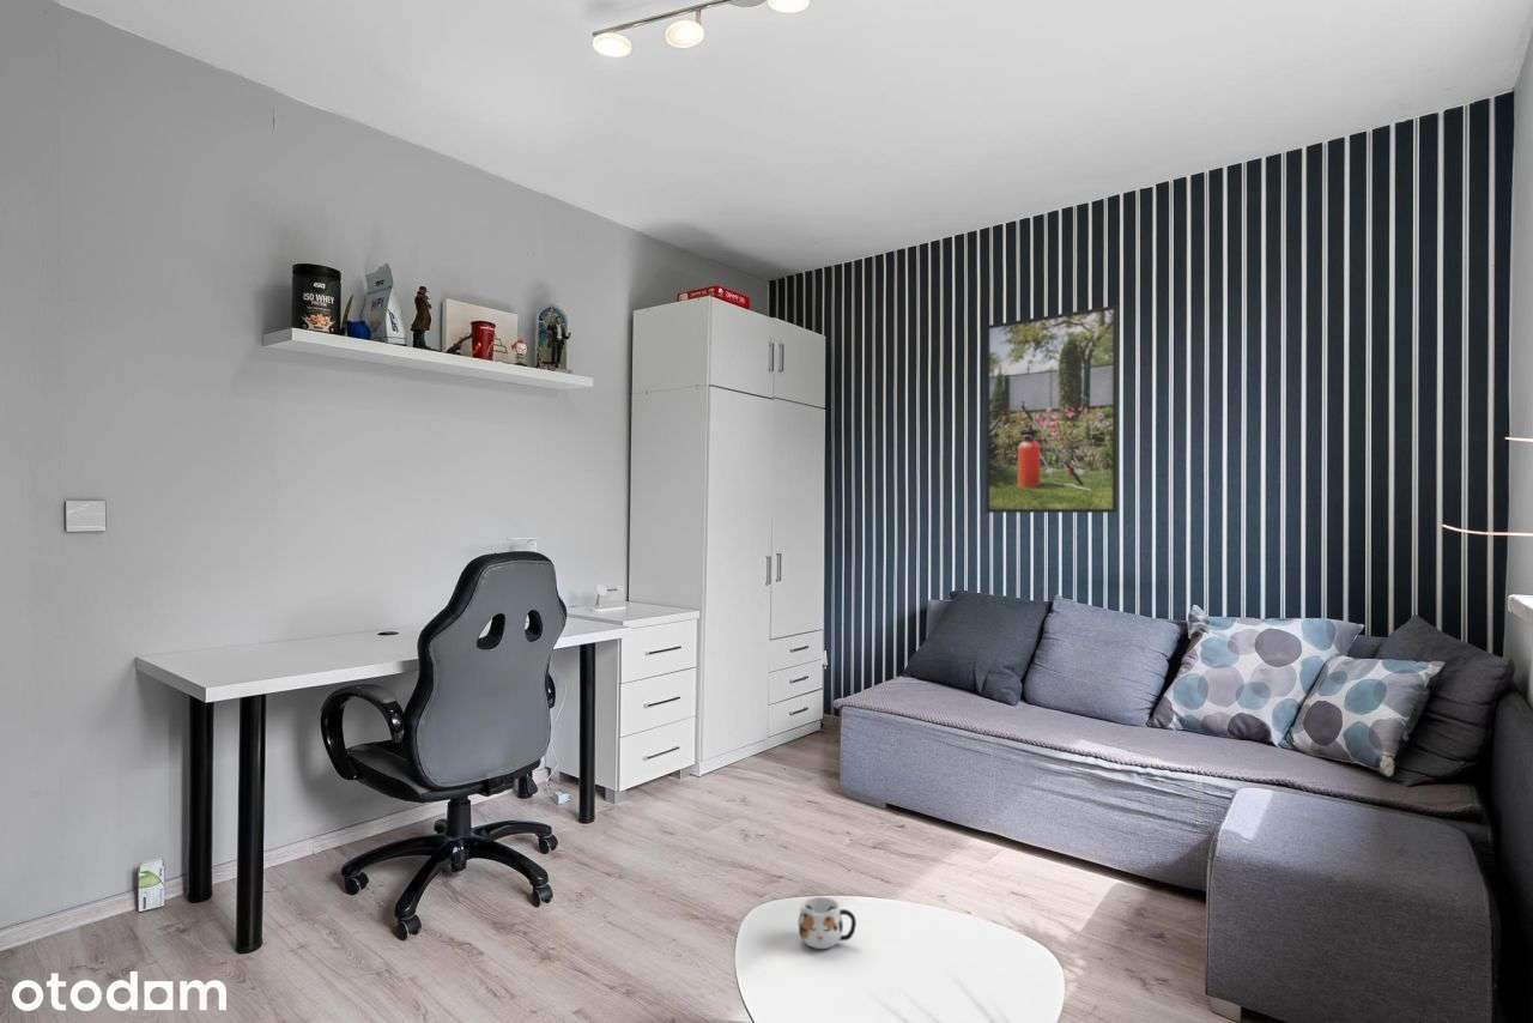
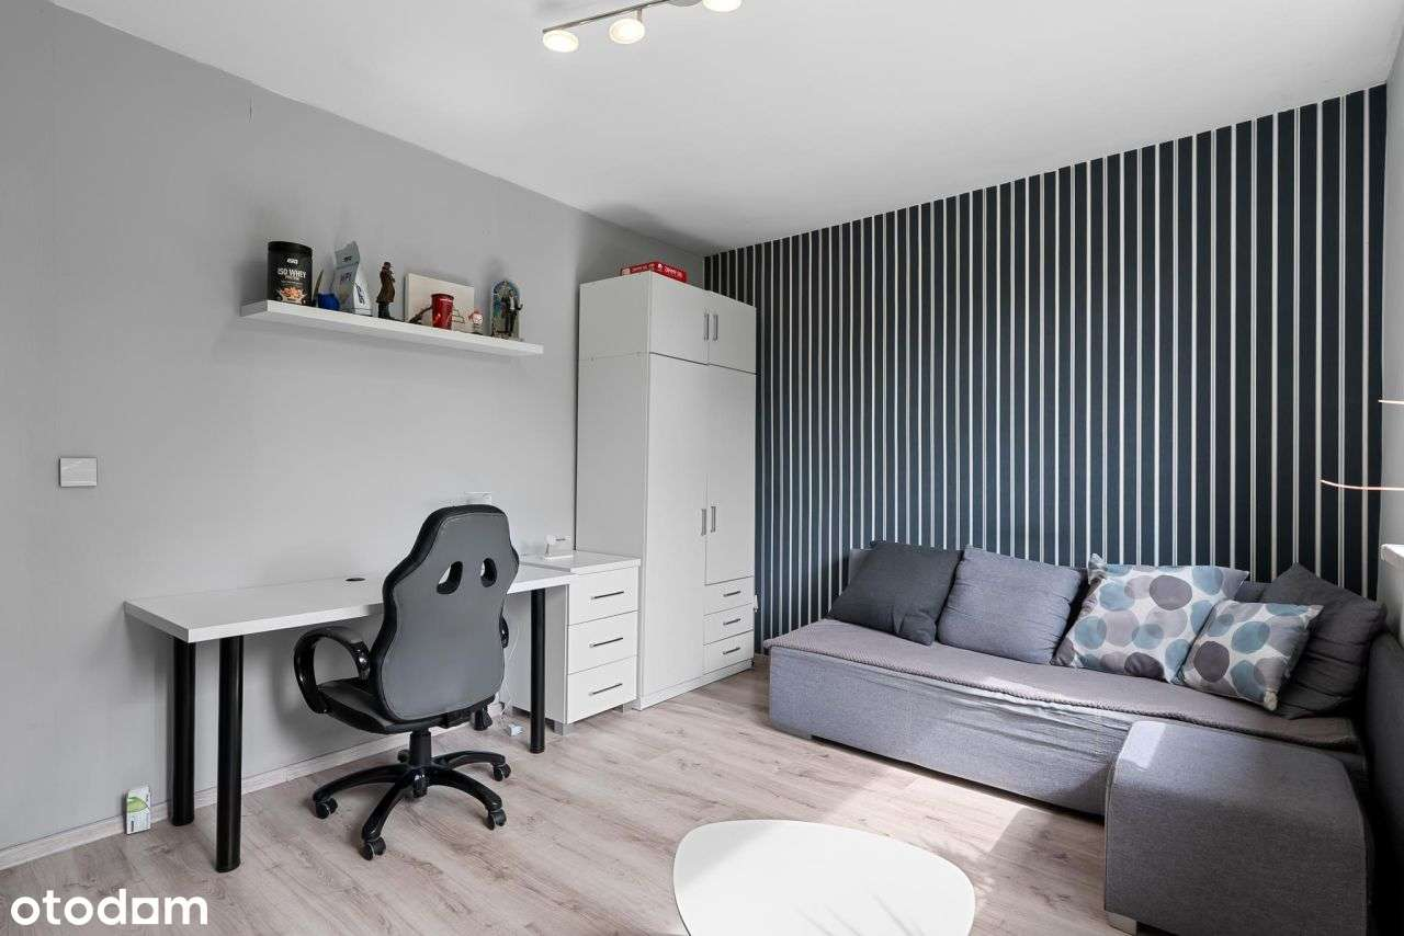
- mug [798,895,858,950]
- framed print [984,304,1119,514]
